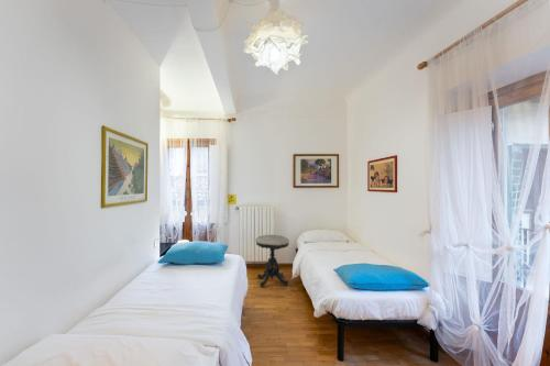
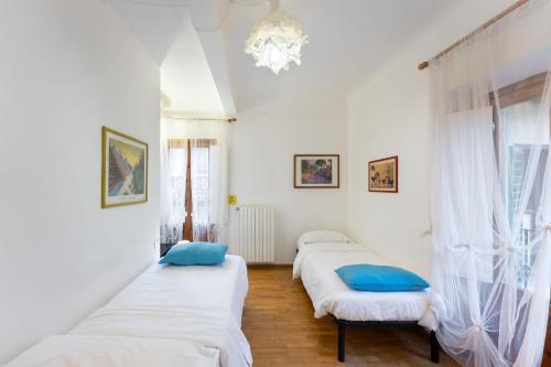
- side table [254,234,290,288]
